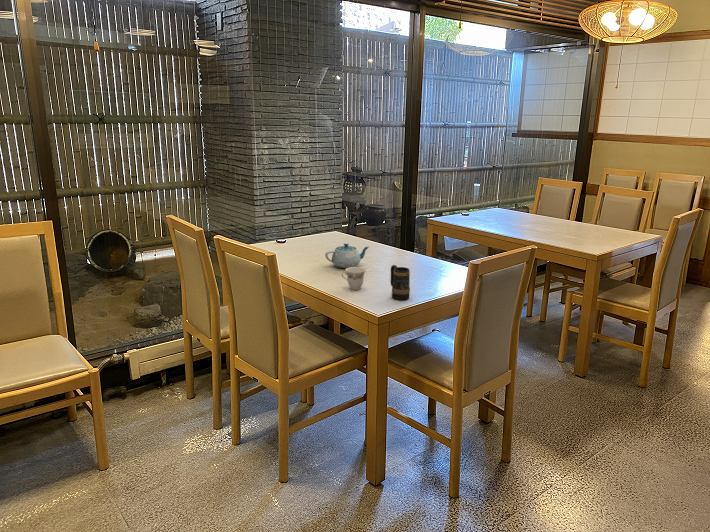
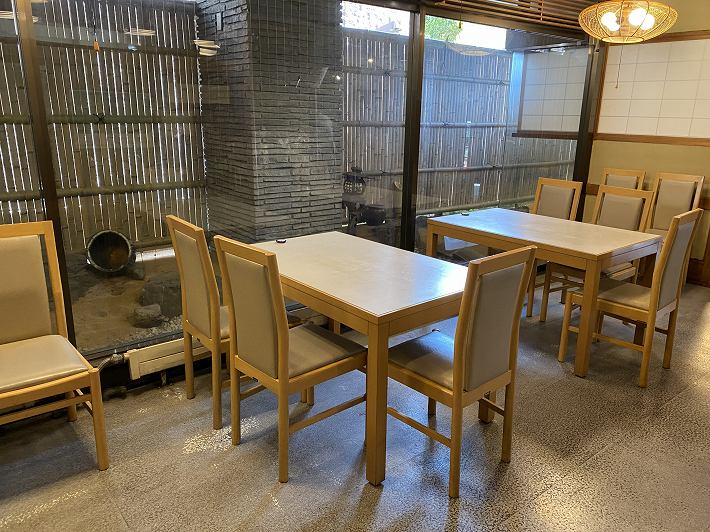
- teacup [341,266,367,291]
- chinaware [324,242,370,269]
- mug [390,264,411,301]
